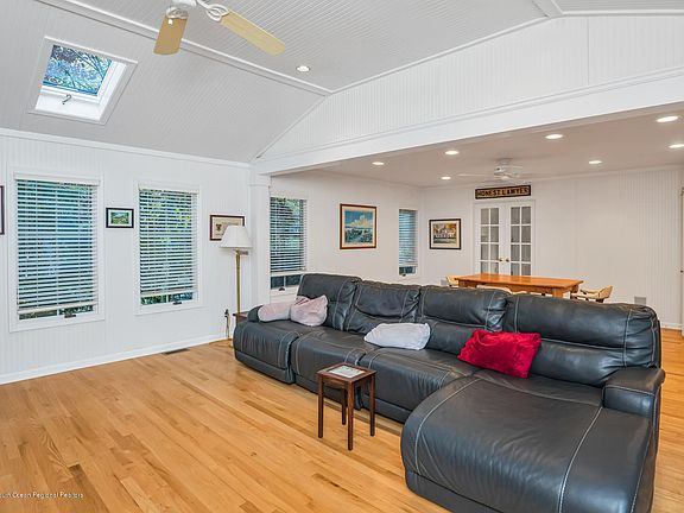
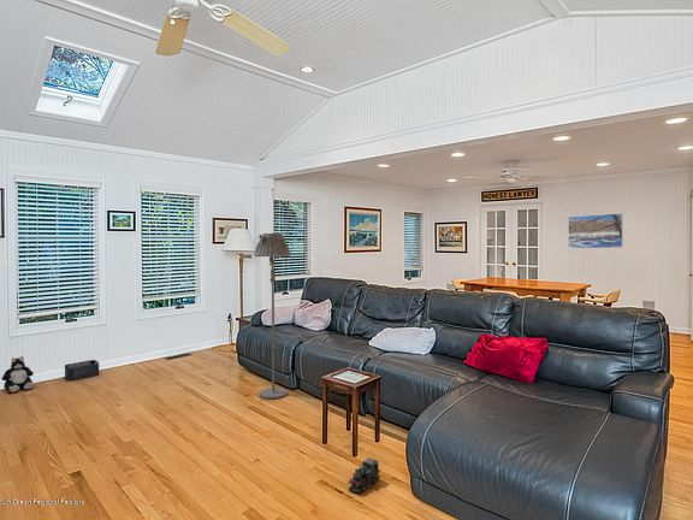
+ storage bin [64,359,100,382]
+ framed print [567,212,624,249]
+ toy train [346,457,381,494]
+ plush toy [1,355,35,394]
+ floor lamp [253,232,292,400]
